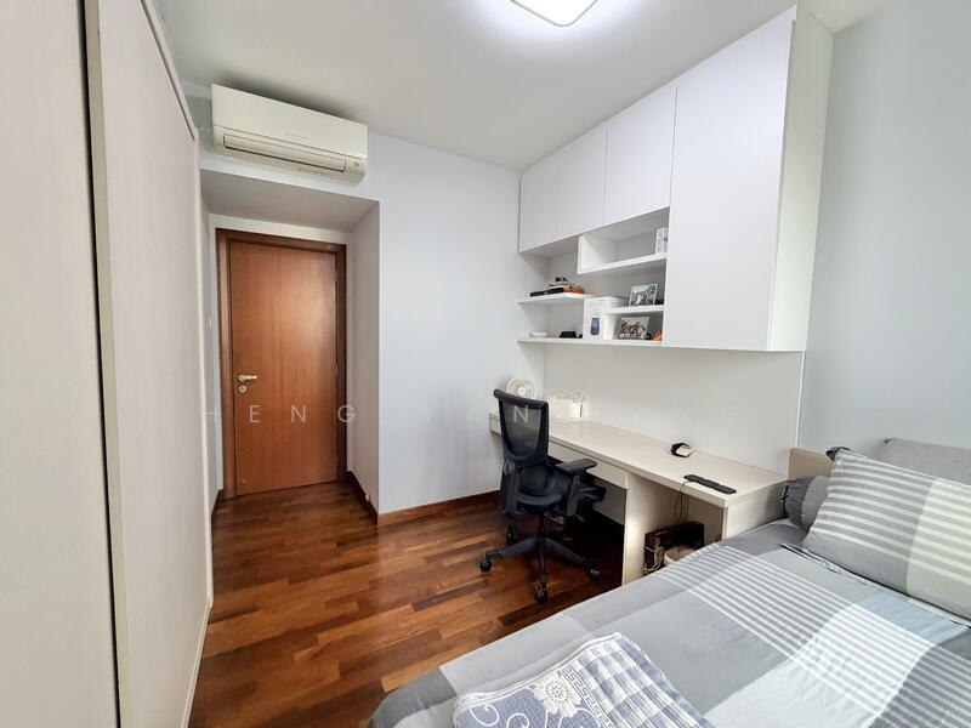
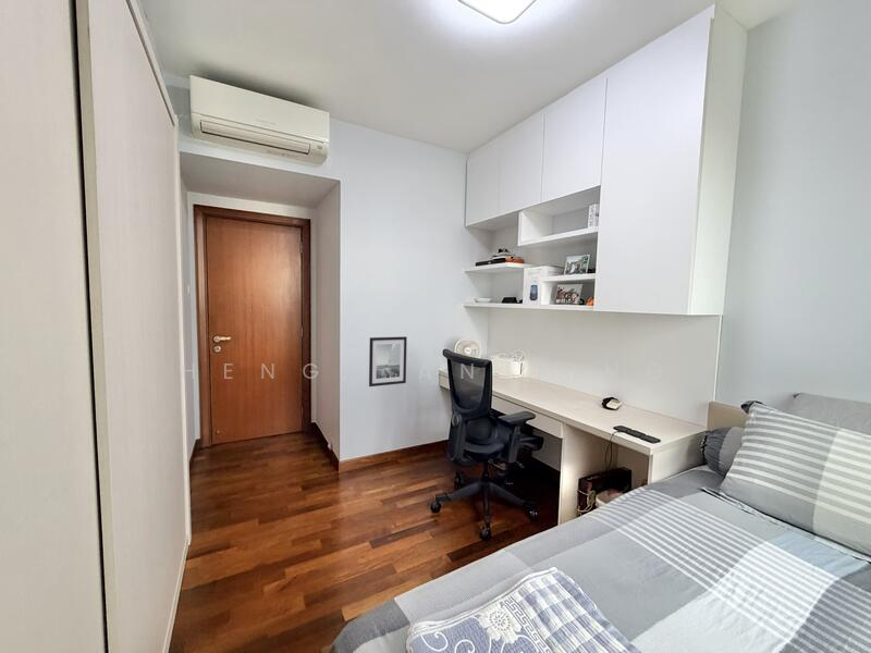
+ wall art [368,335,408,387]
